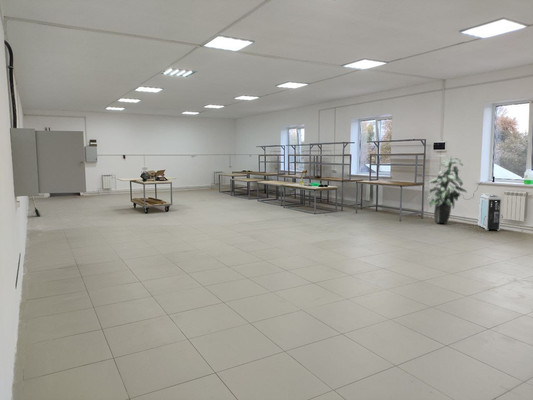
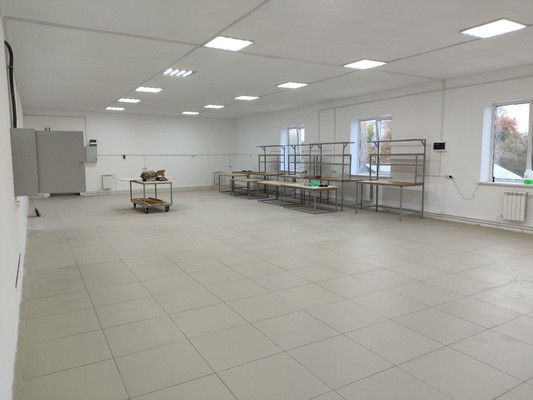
- indoor plant [426,154,468,225]
- air purifier [477,193,503,232]
